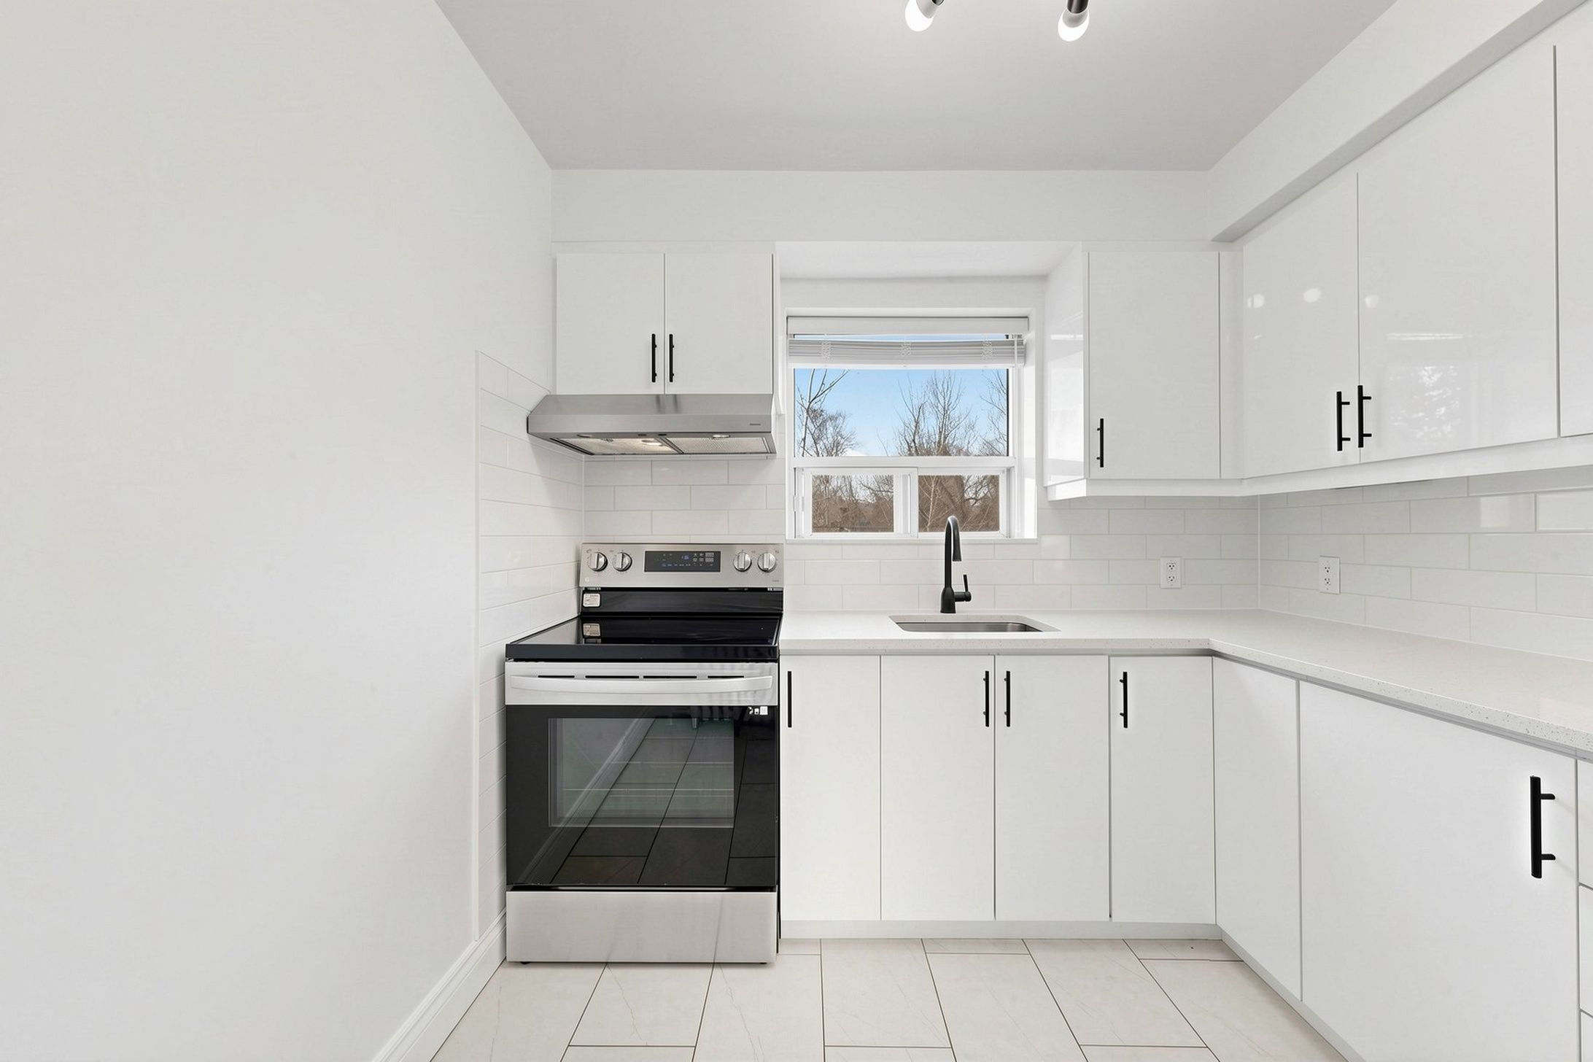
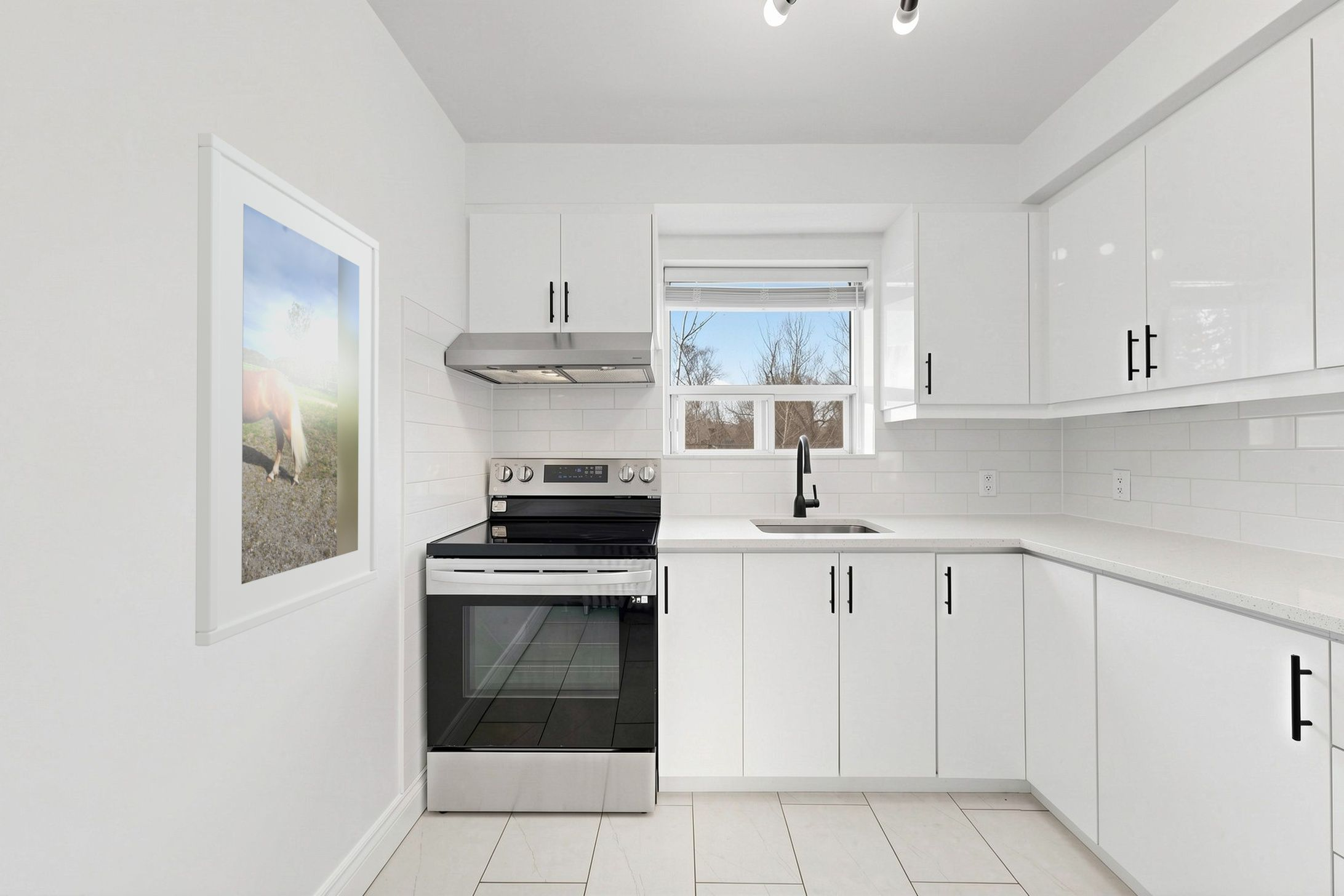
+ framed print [195,132,380,647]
